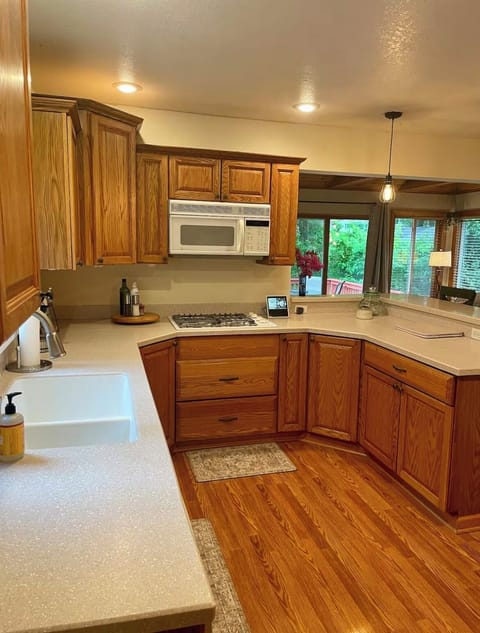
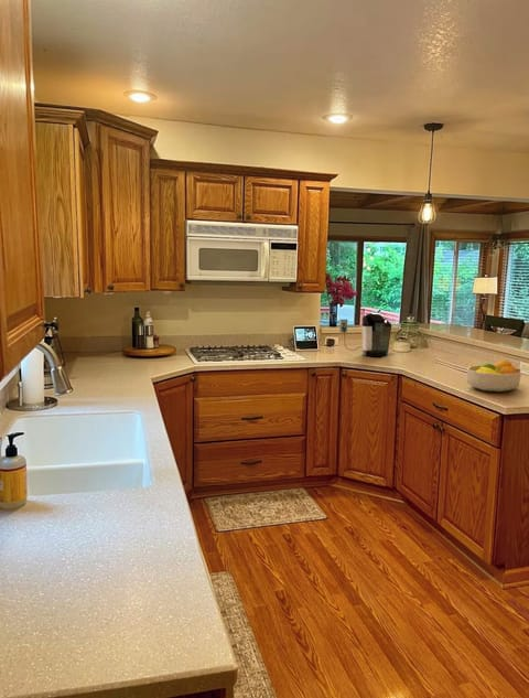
+ coffee maker [338,312,392,358]
+ fruit bowl [465,358,523,393]
